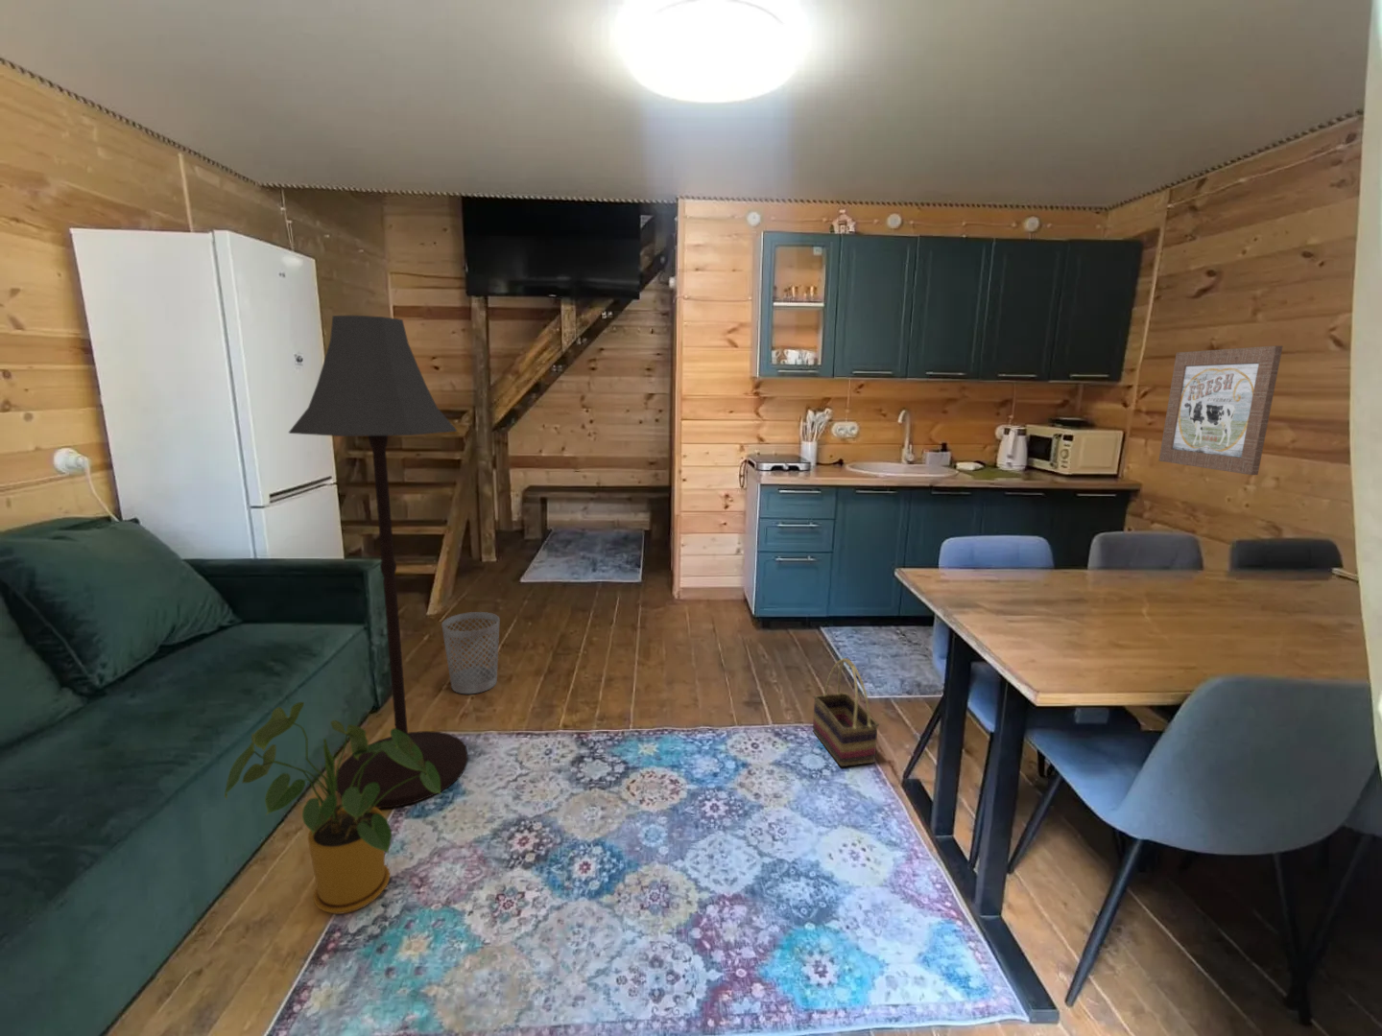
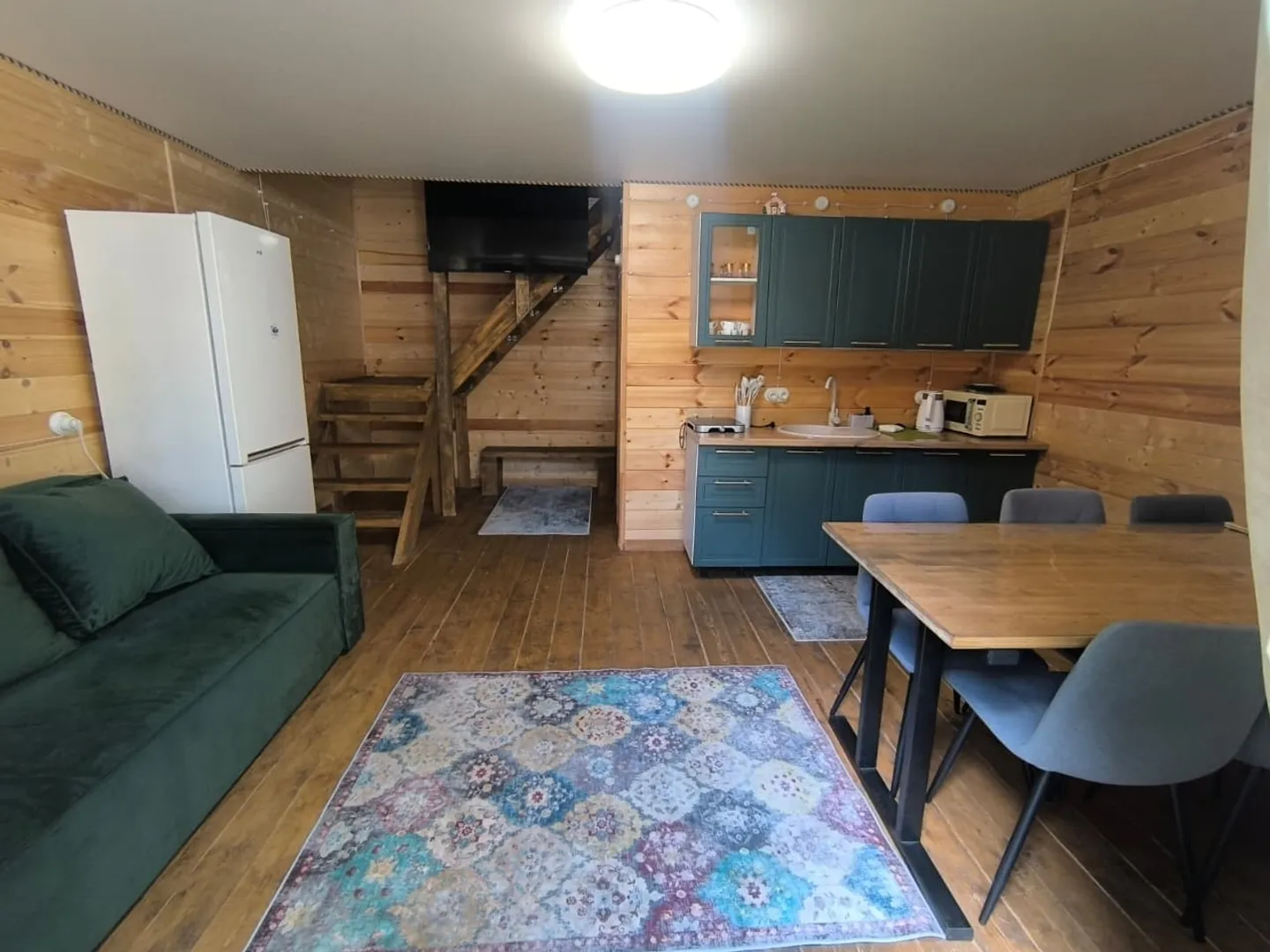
- wastebasket [441,612,499,694]
- house plant [223,701,442,915]
- wall art [1159,345,1283,476]
- basket [812,657,880,767]
- floor lamp [288,314,469,810]
